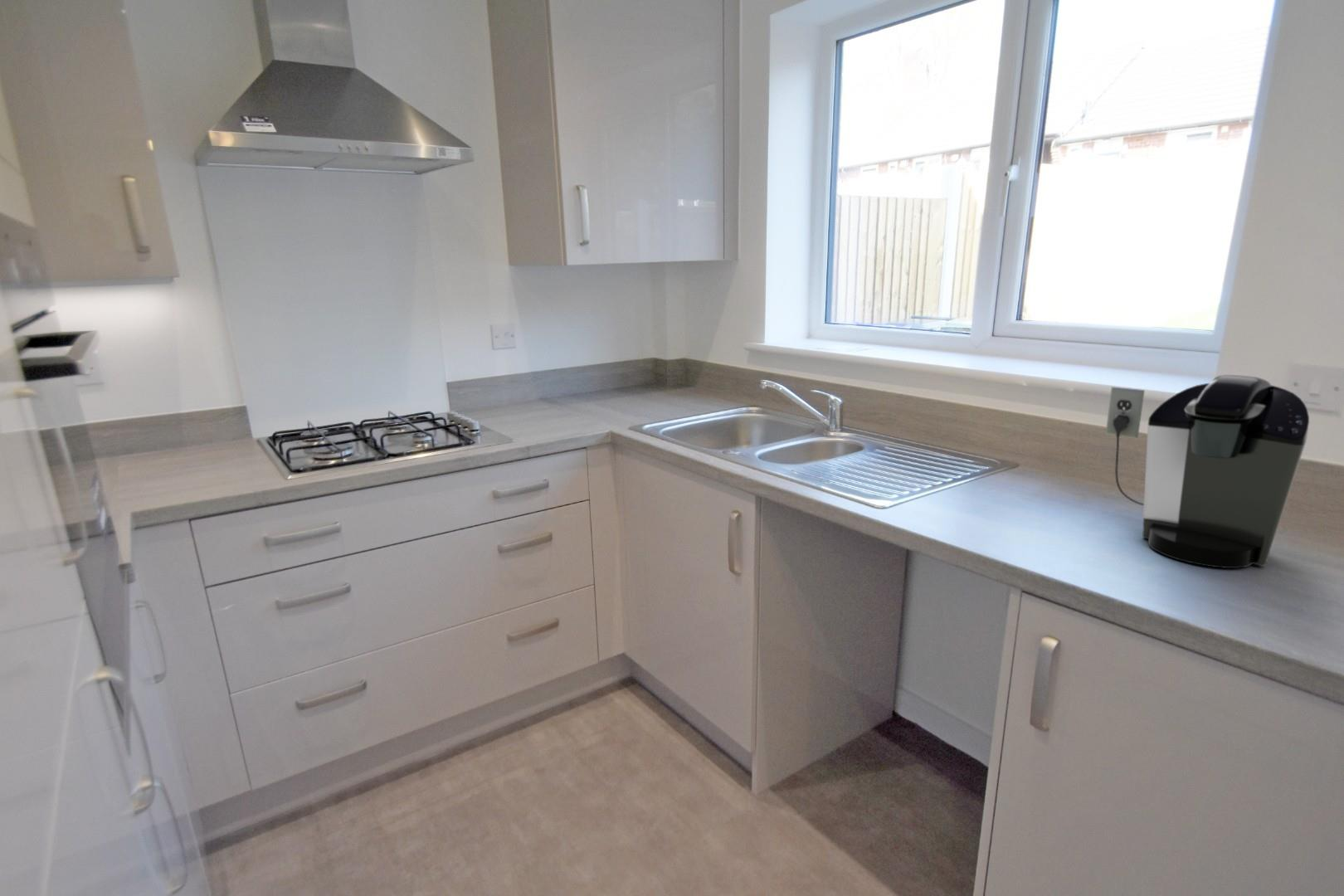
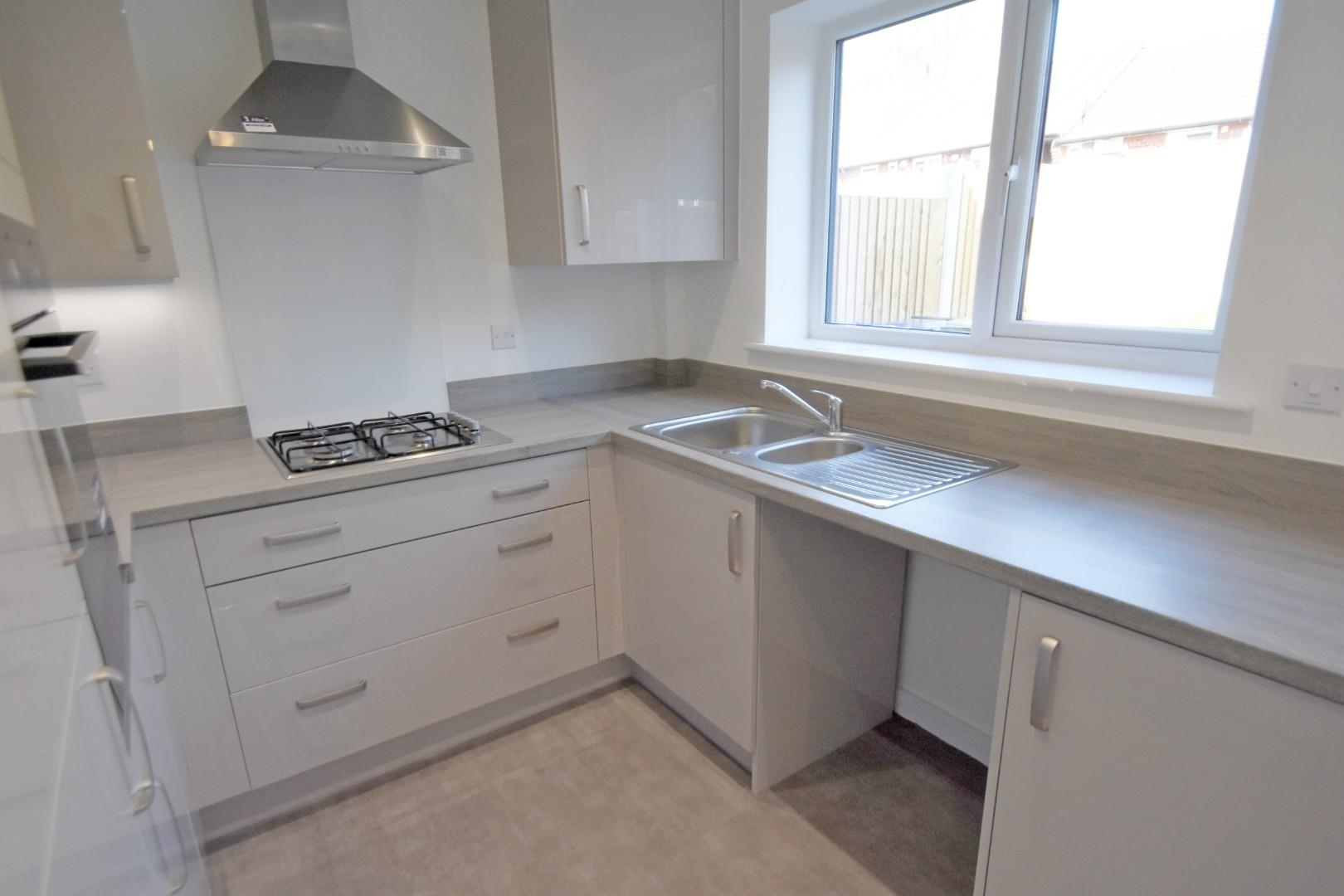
- coffee maker [1105,374,1310,569]
